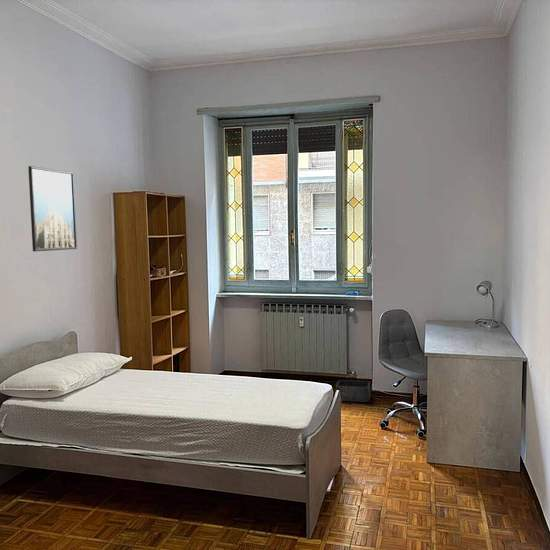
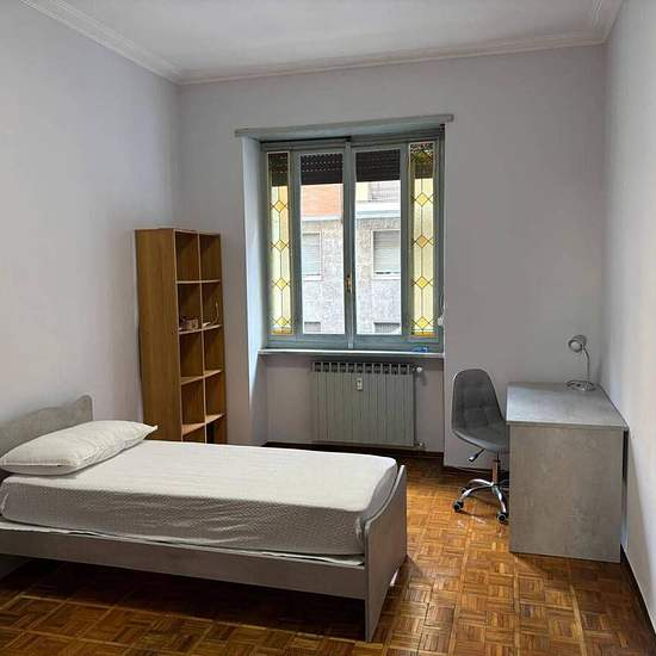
- storage bin [335,379,371,403]
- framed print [27,165,78,252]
